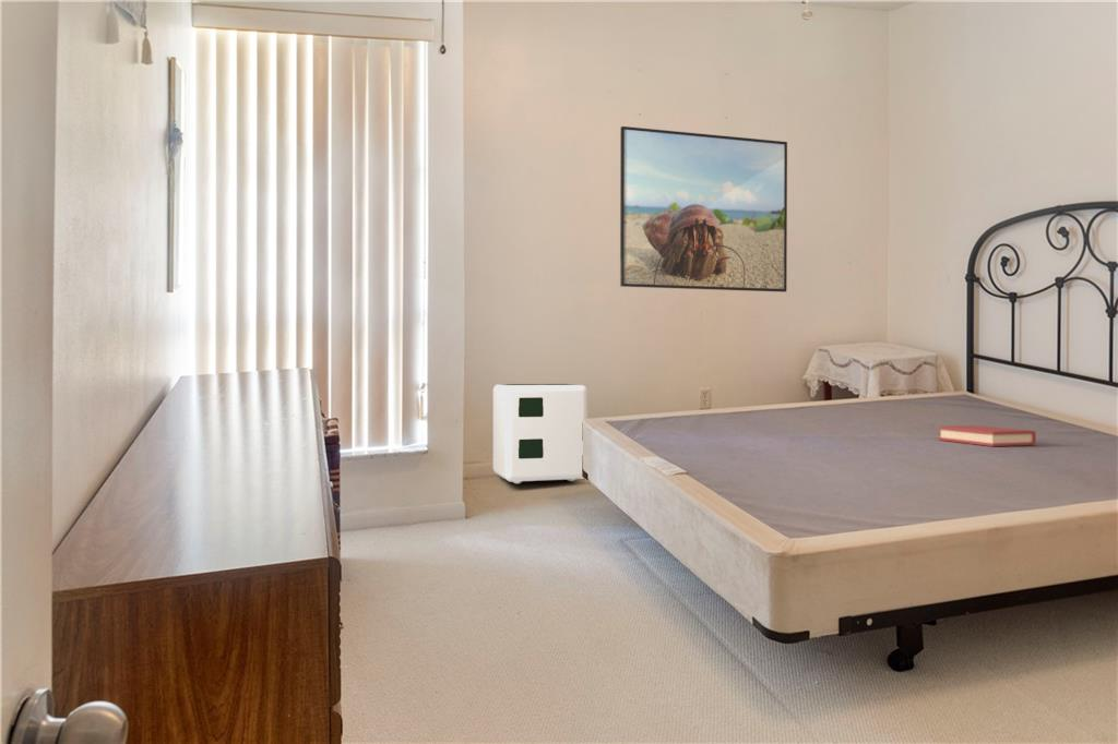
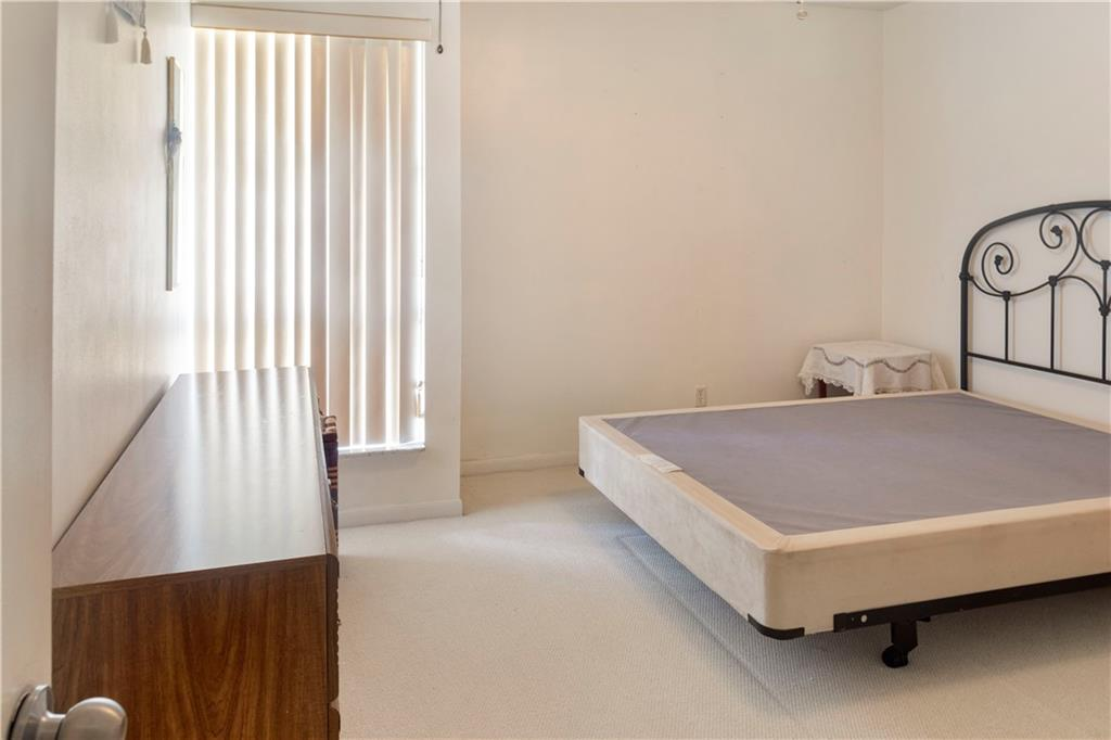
- hardback book [937,424,1037,447]
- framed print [619,125,788,293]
- air purifier [492,383,588,484]
